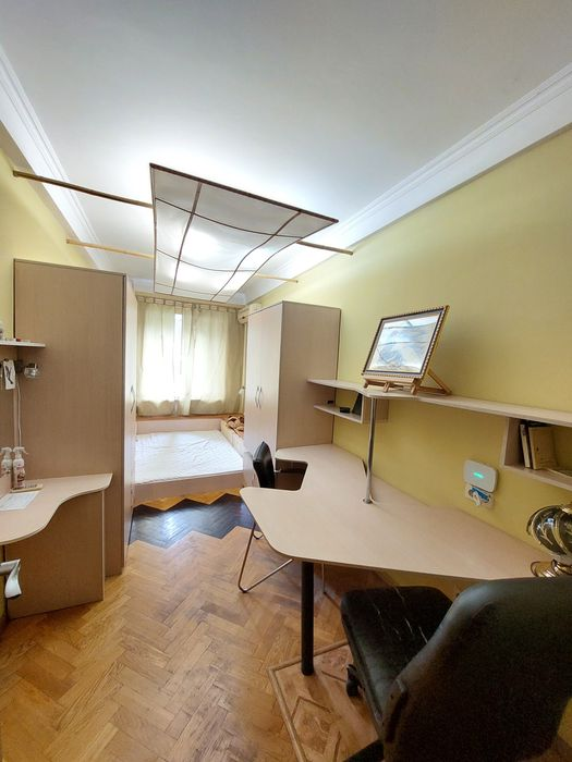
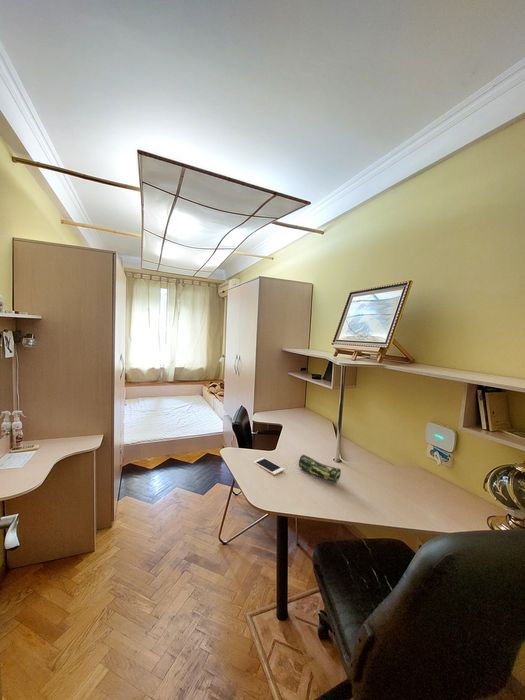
+ cell phone [253,457,285,476]
+ pencil case [298,454,342,484]
